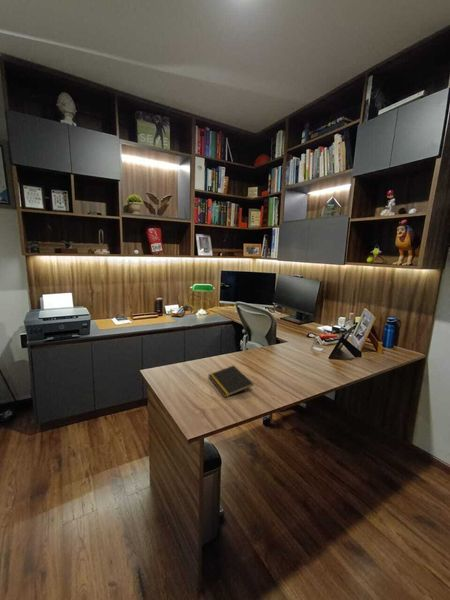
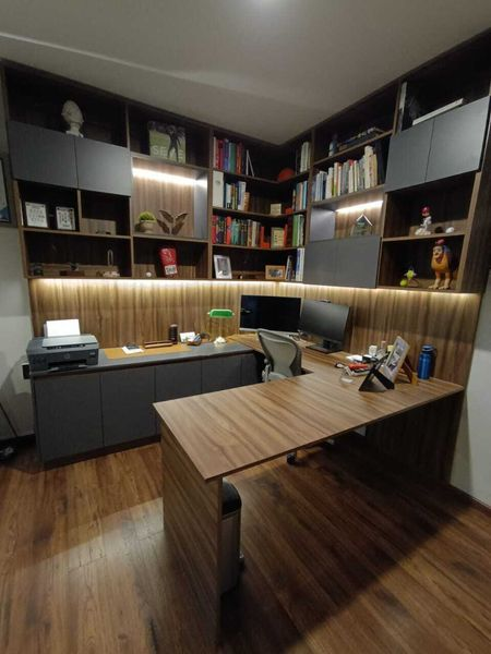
- notepad [207,364,255,398]
